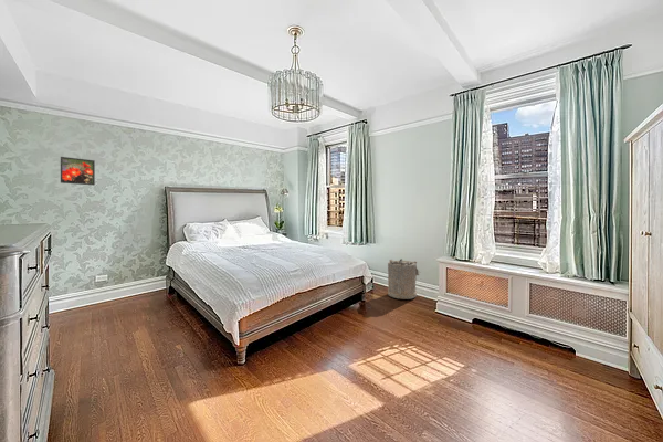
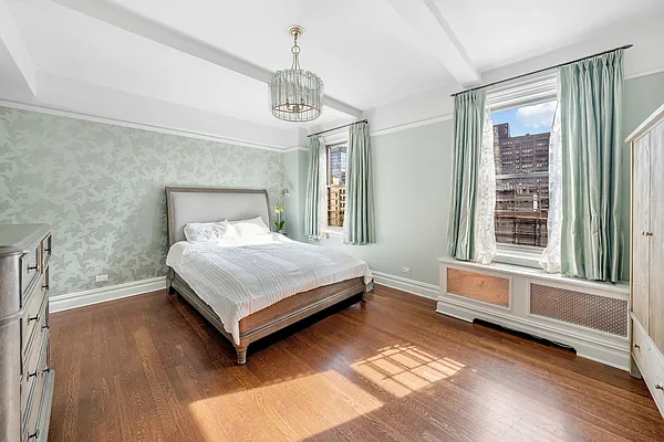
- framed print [60,156,96,187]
- laundry hamper [387,257,422,301]
